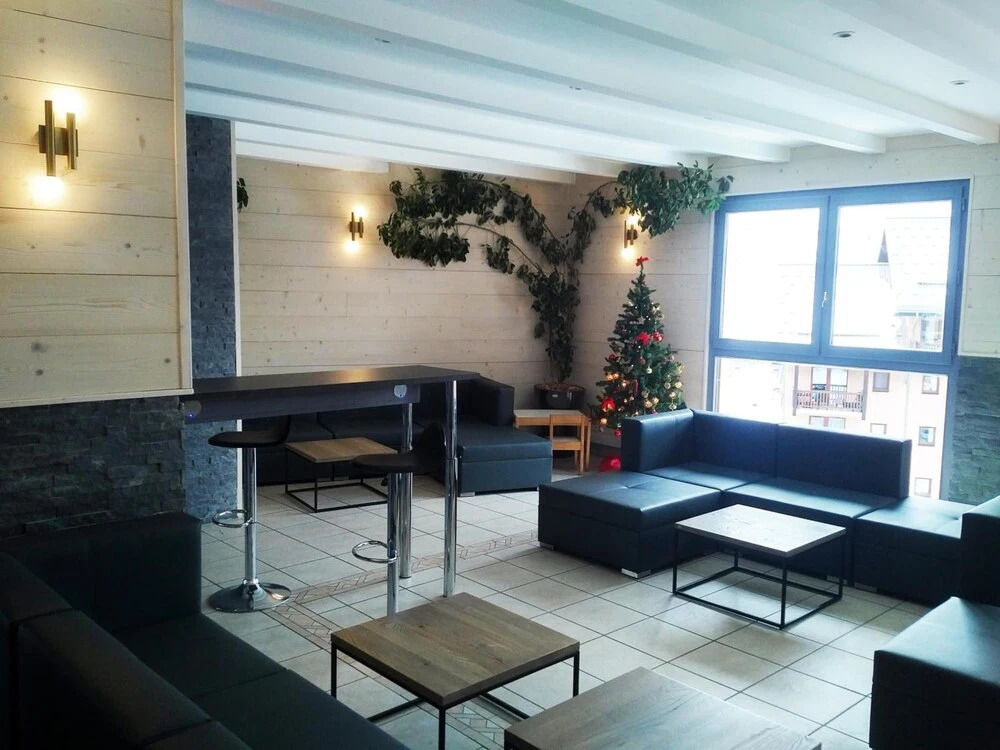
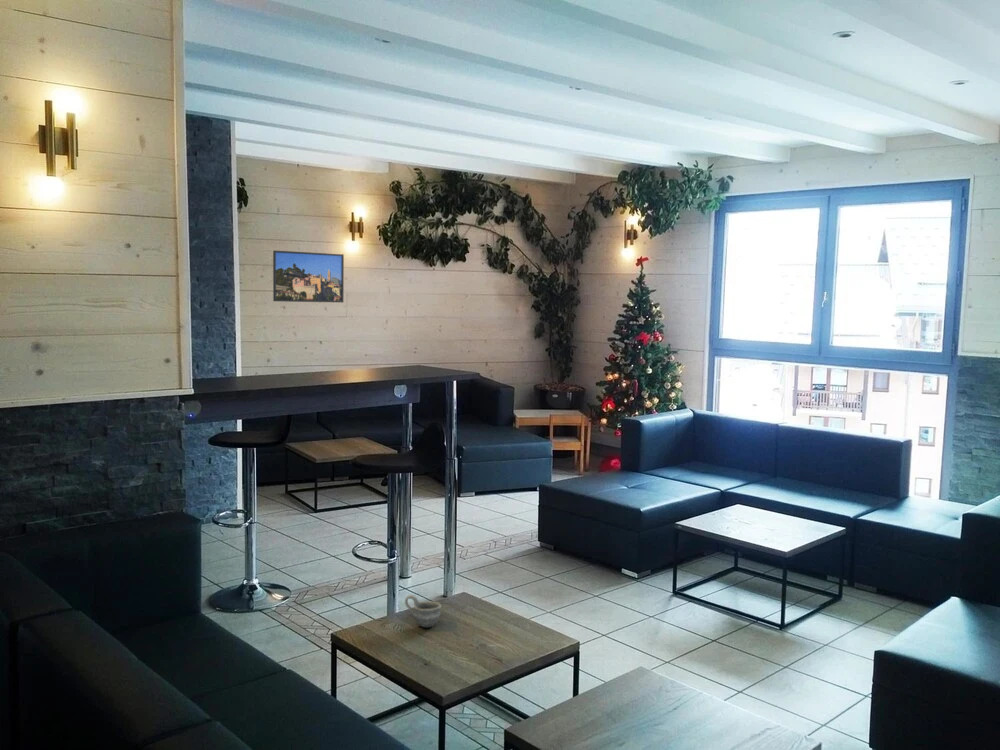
+ cup [404,594,442,628]
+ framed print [272,250,345,303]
